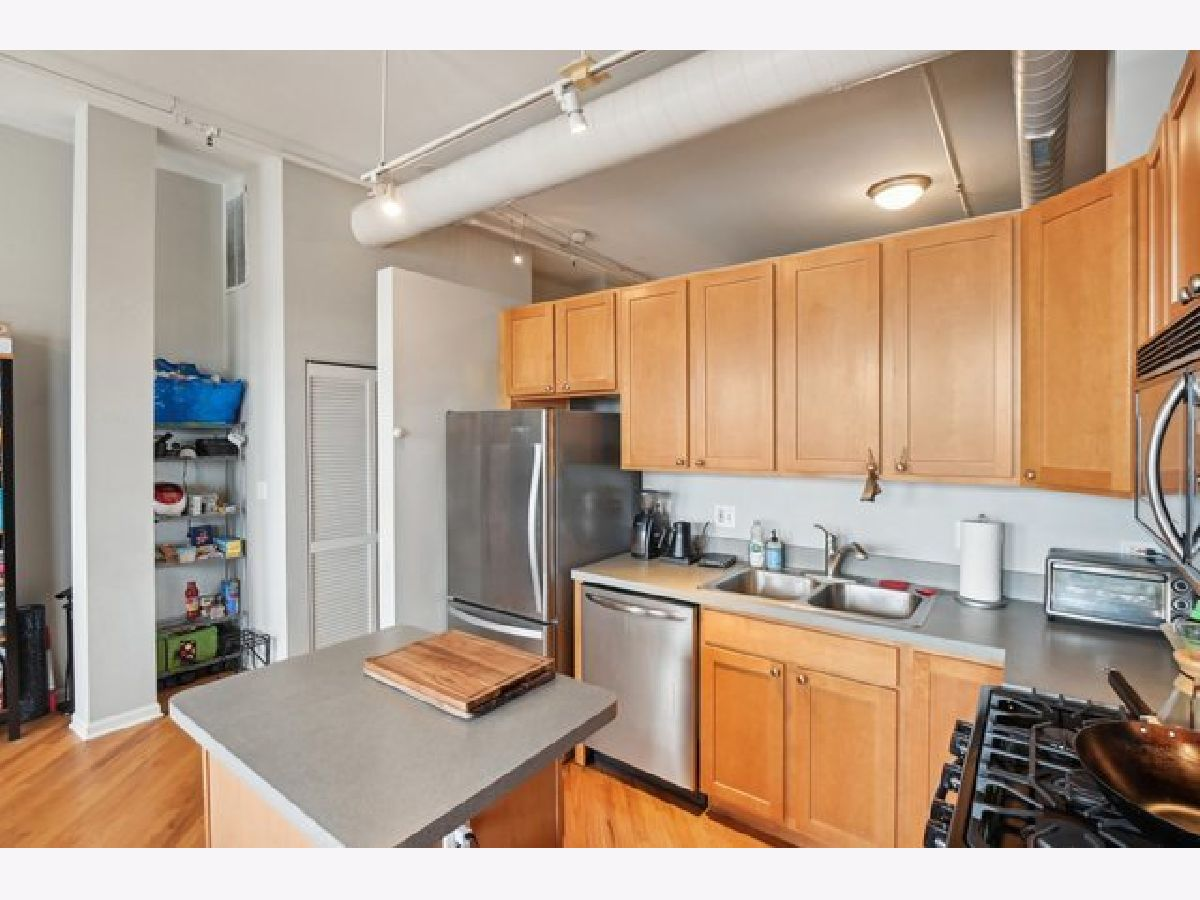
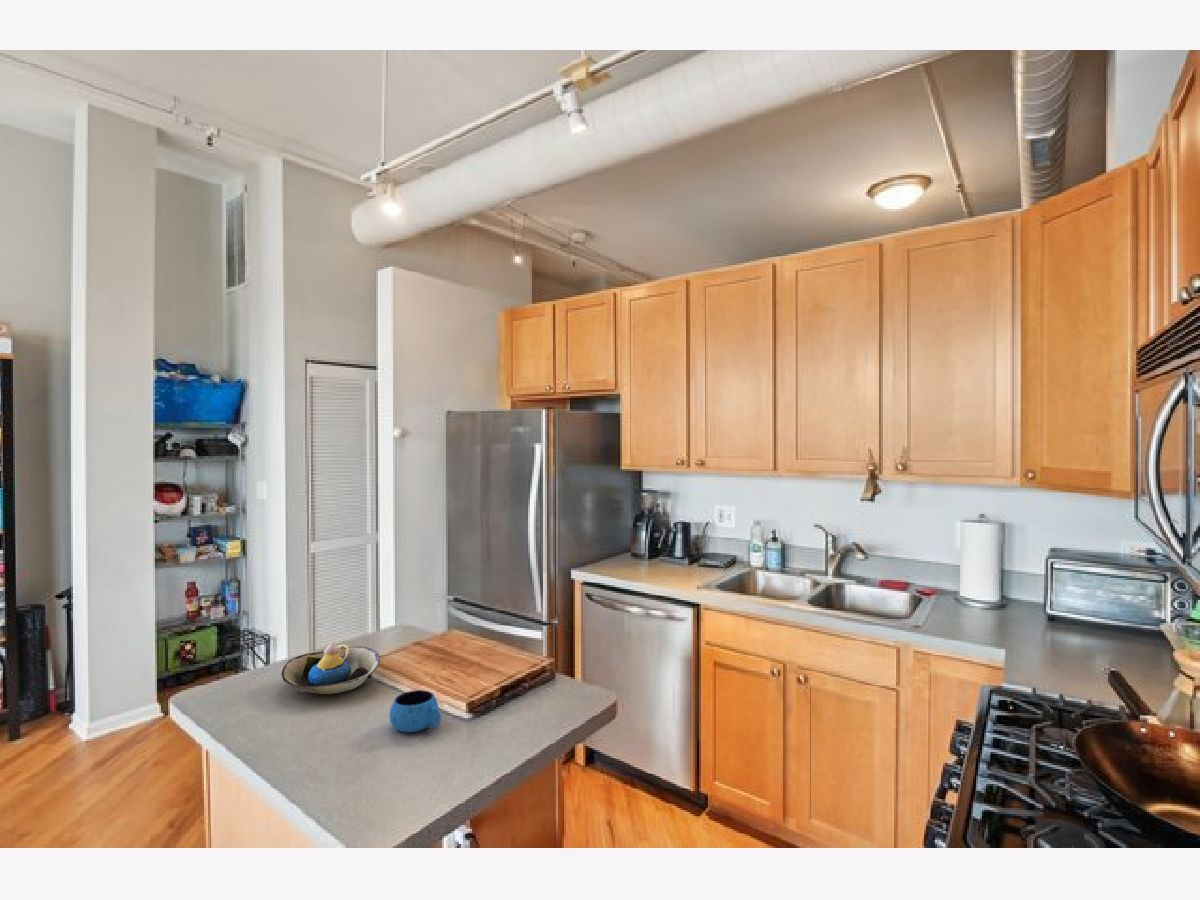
+ decorative bowl [280,641,381,695]
+ mug [388,689,442,733]
